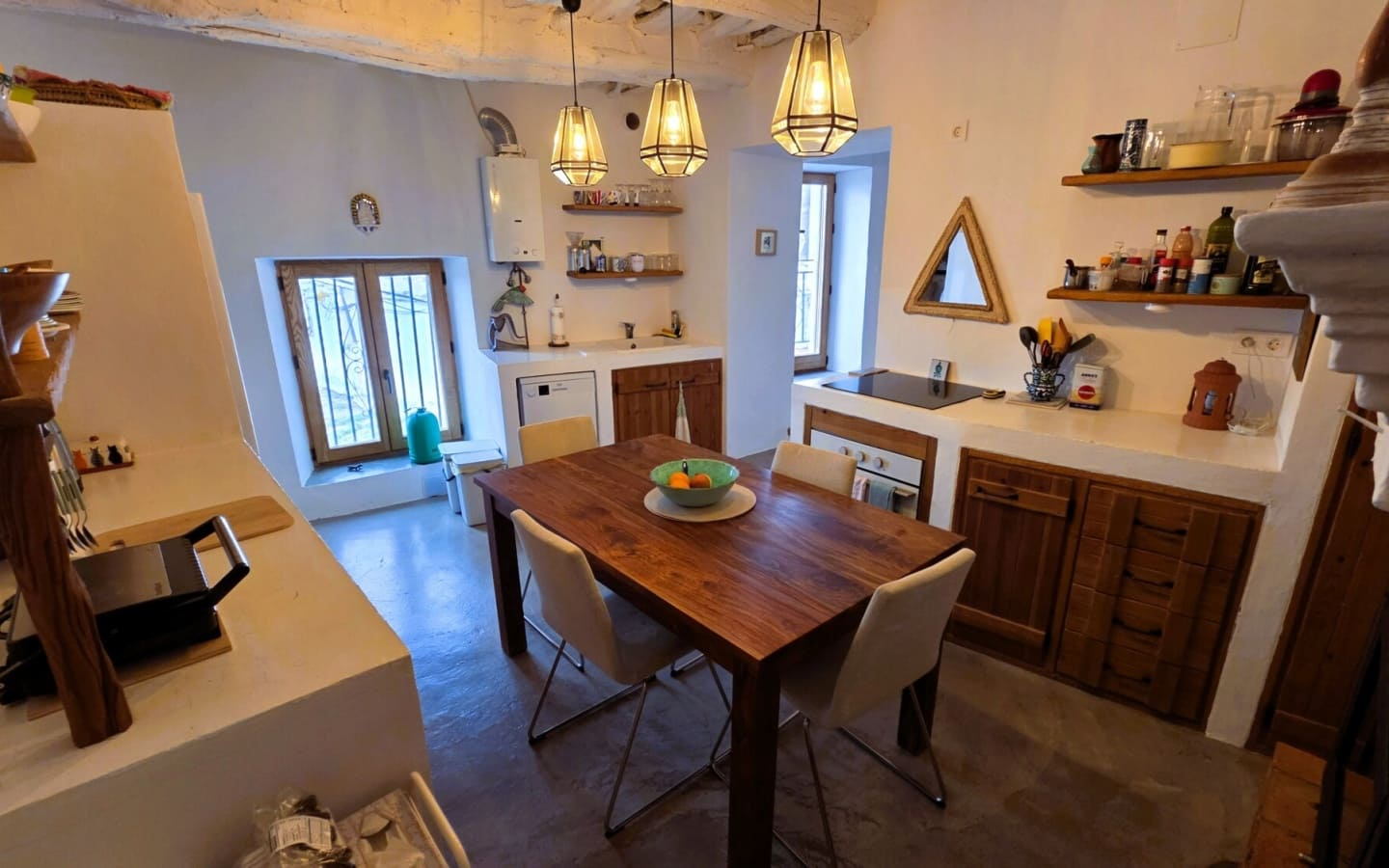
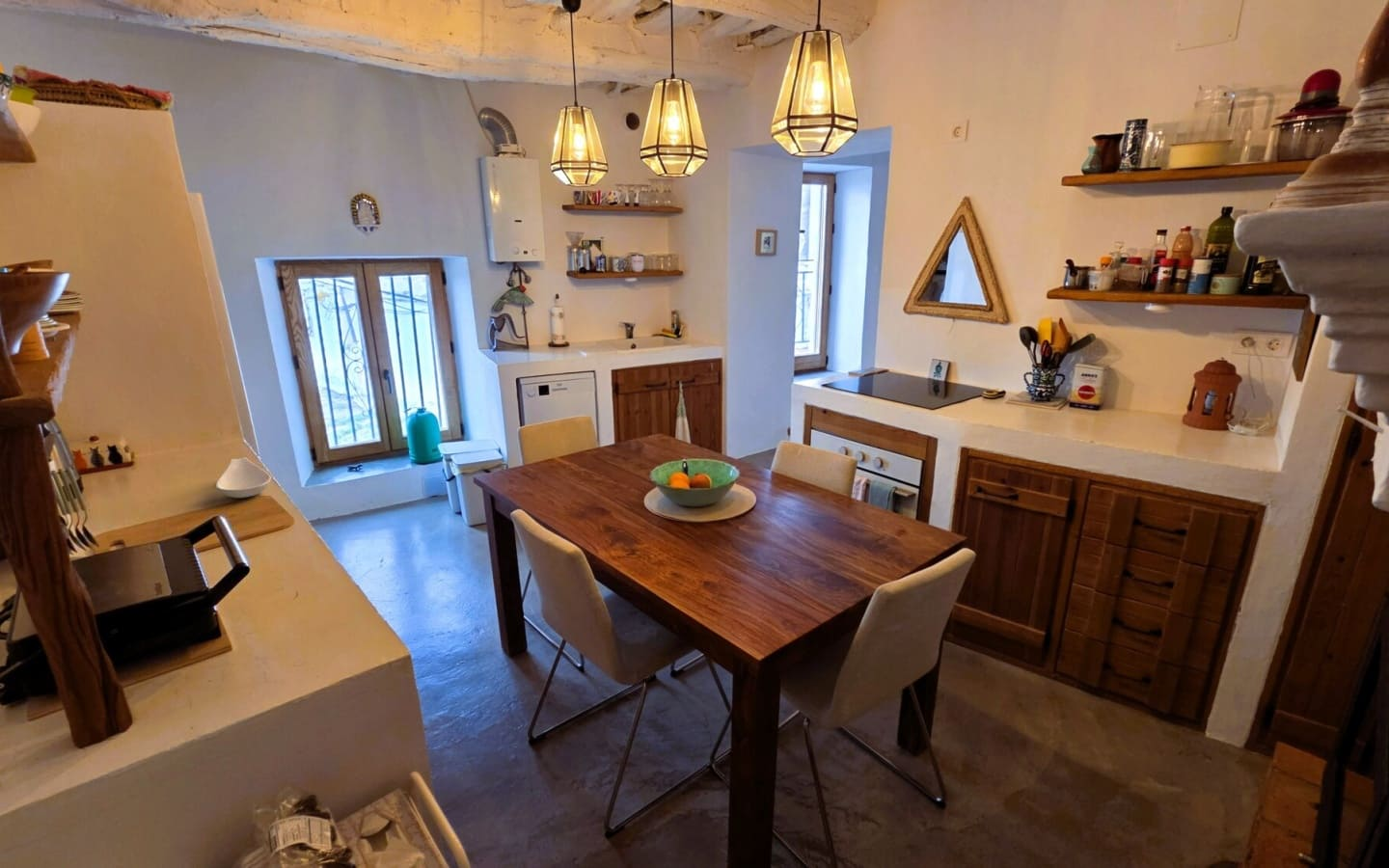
+ spoon rest [215,456,272,499]
